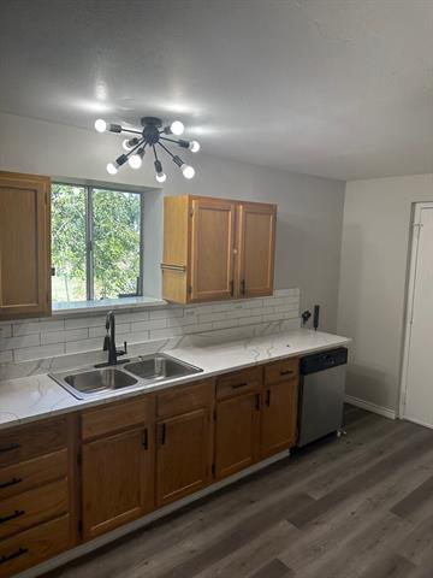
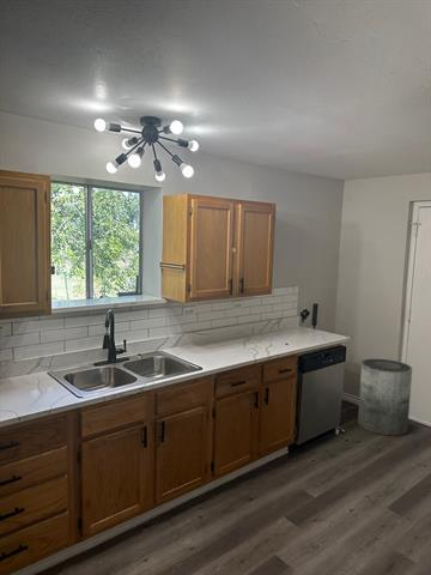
+ trash can [357,358,413,436]
